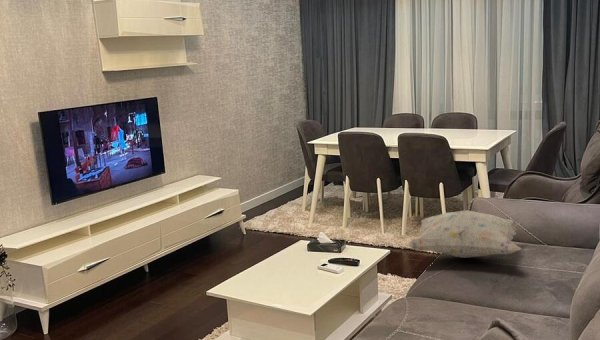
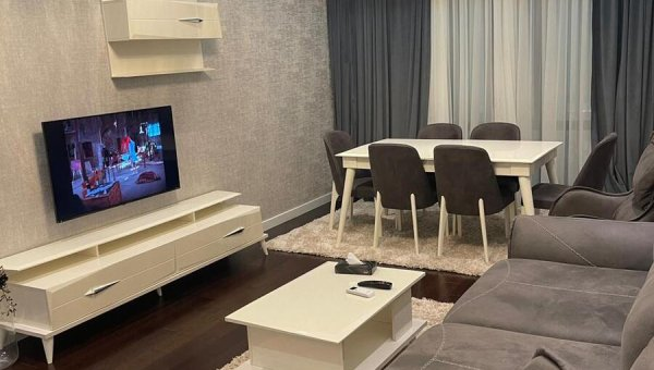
- decorative pillow [406,209,522,259]
